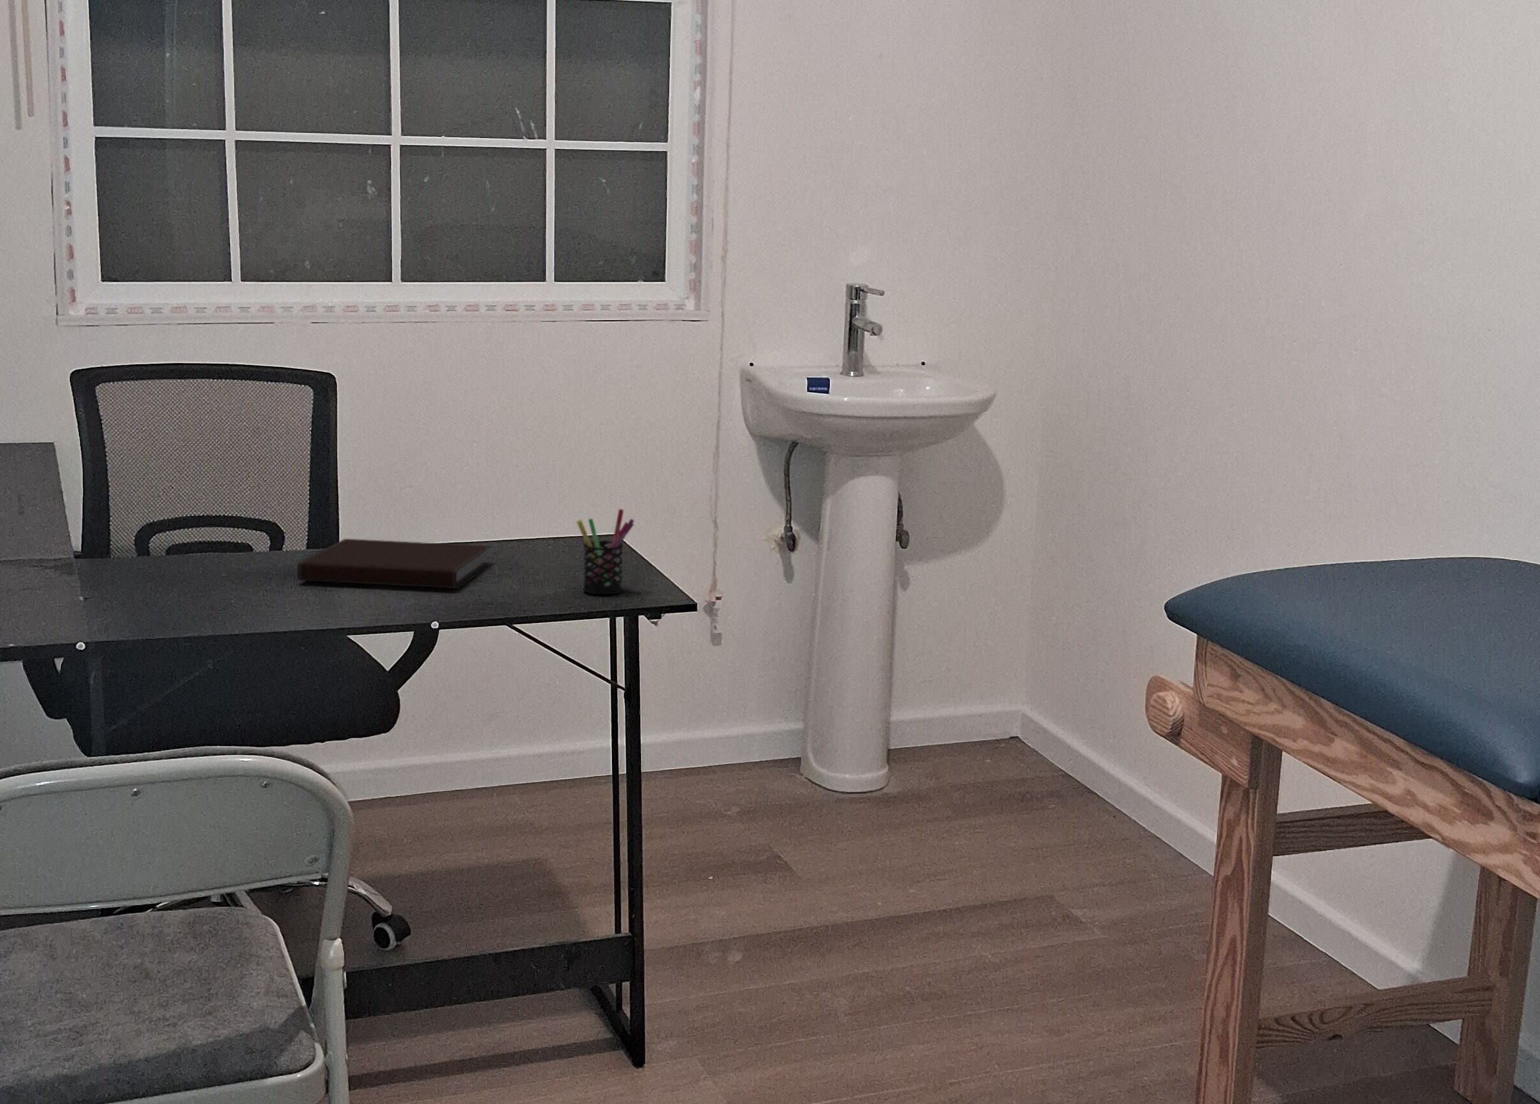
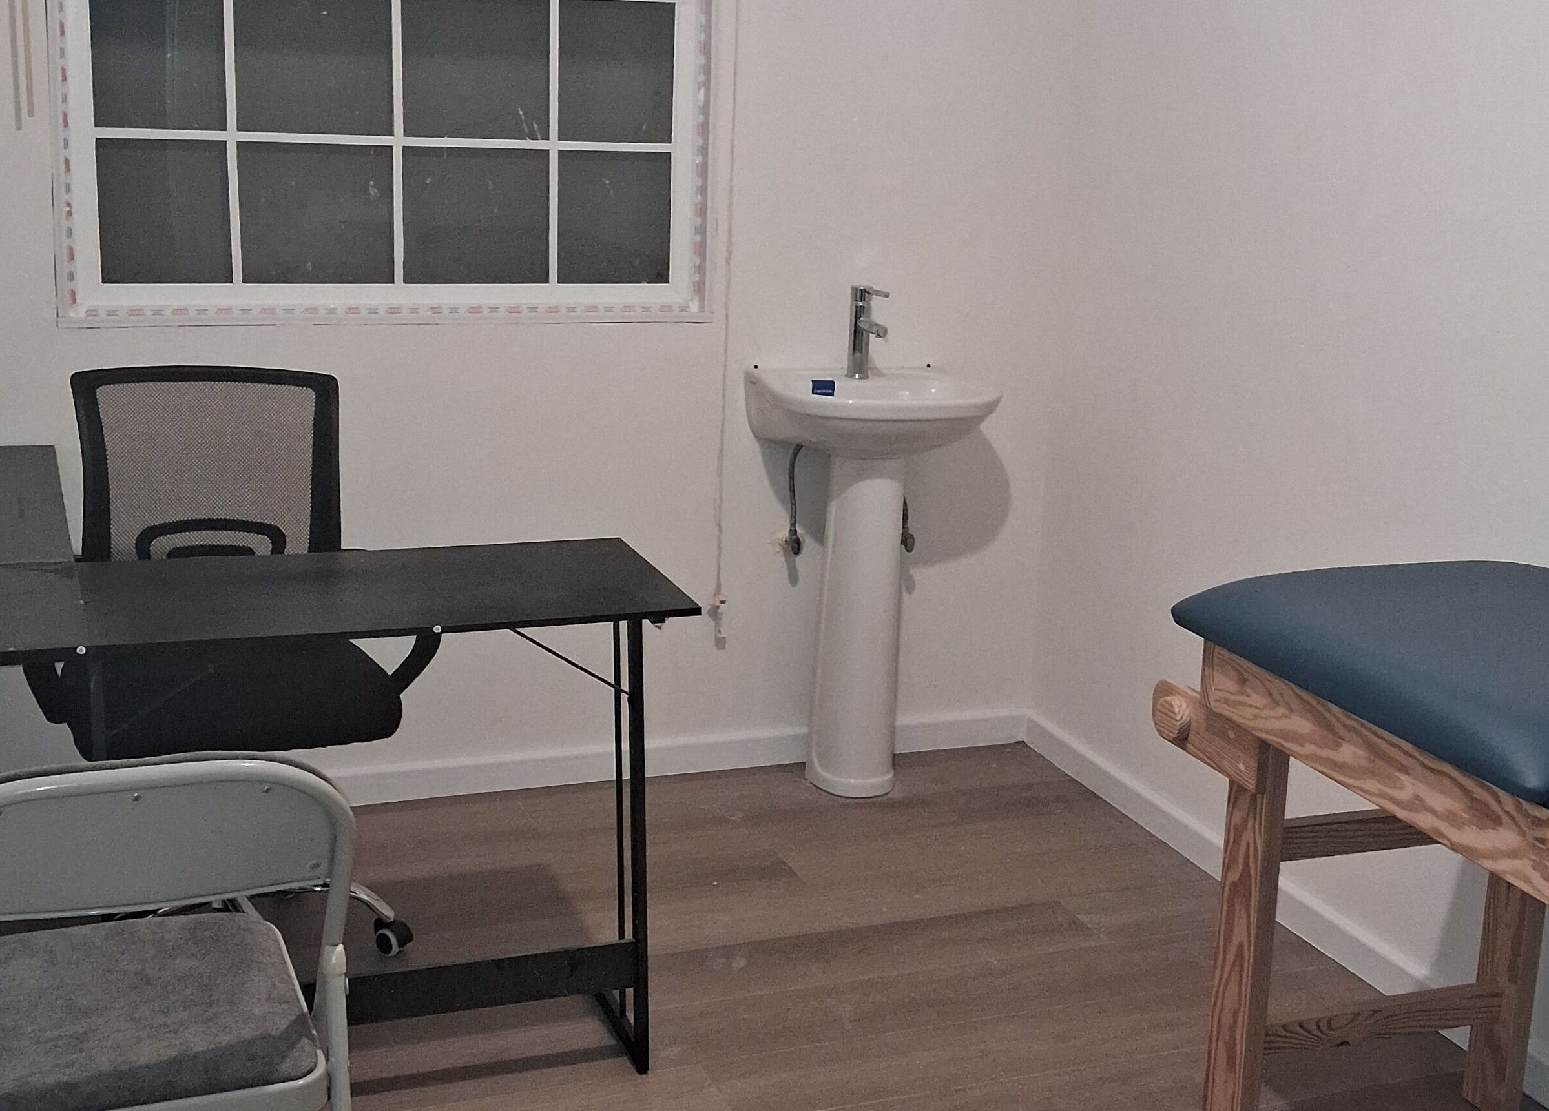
- pen holder [576,508,635,595]
- notebook [297,538,494,589]
